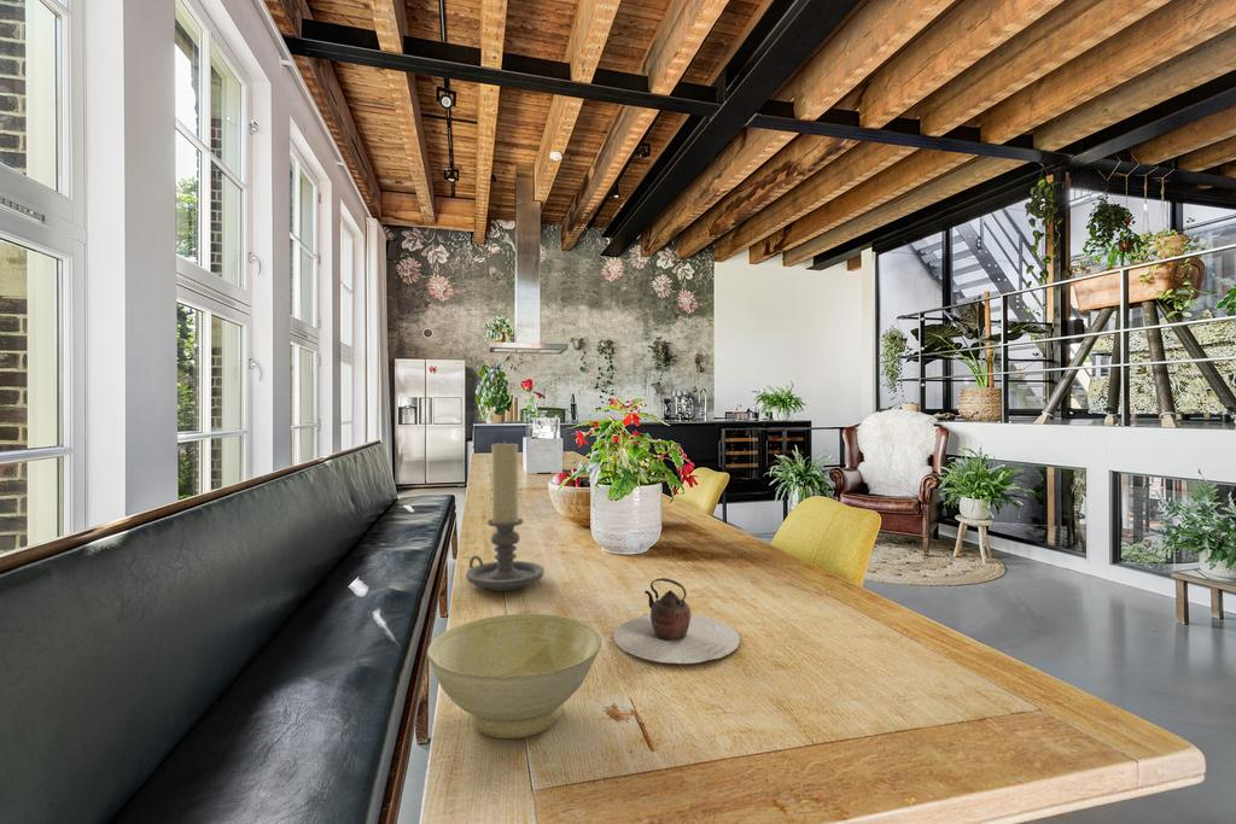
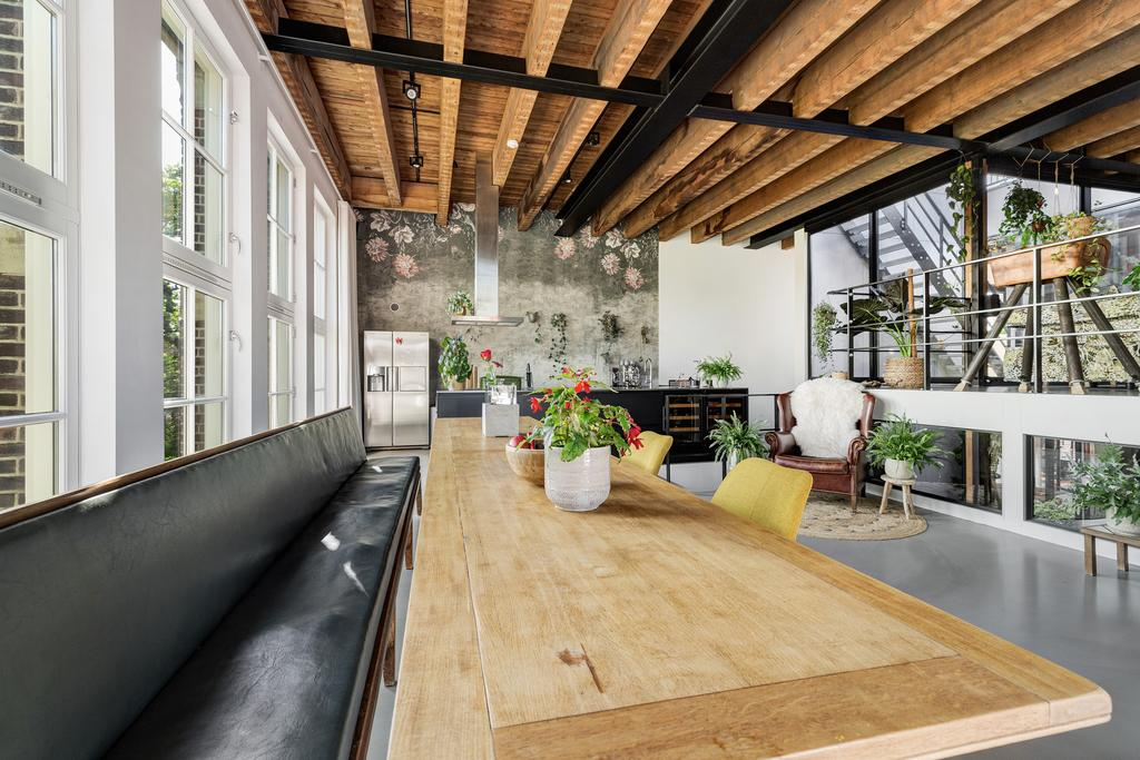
- candle holder [465,439,546,592]
- teapot [613,577,741,665]
- bowl [426,612,602,740]
